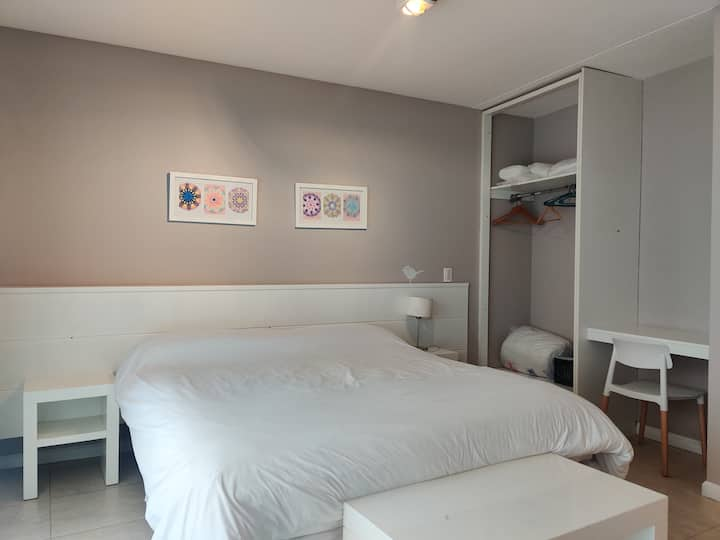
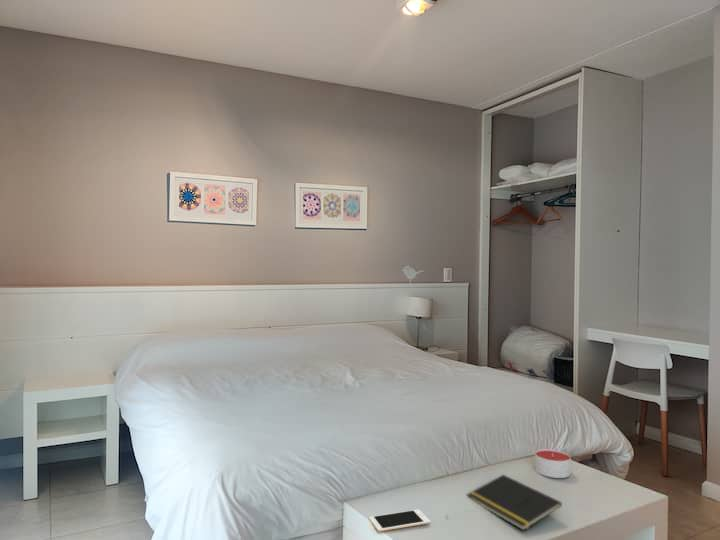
+ candle [534,448,572,479]
+ cell phone [368,508,431,533]
+ notepad [466,474,563,531]
